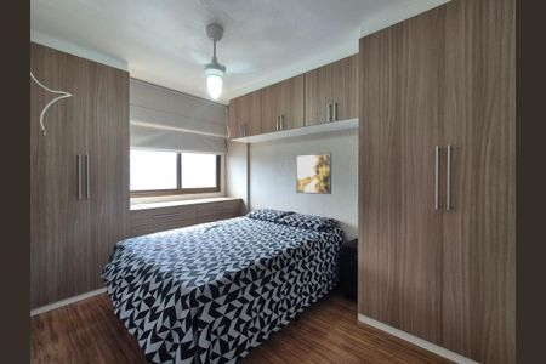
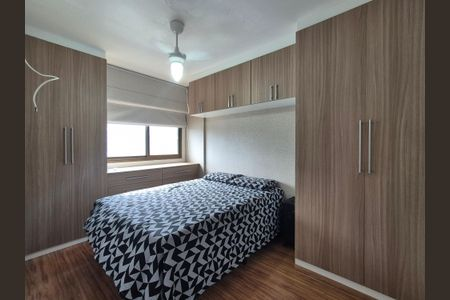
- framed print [295,152,332,195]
